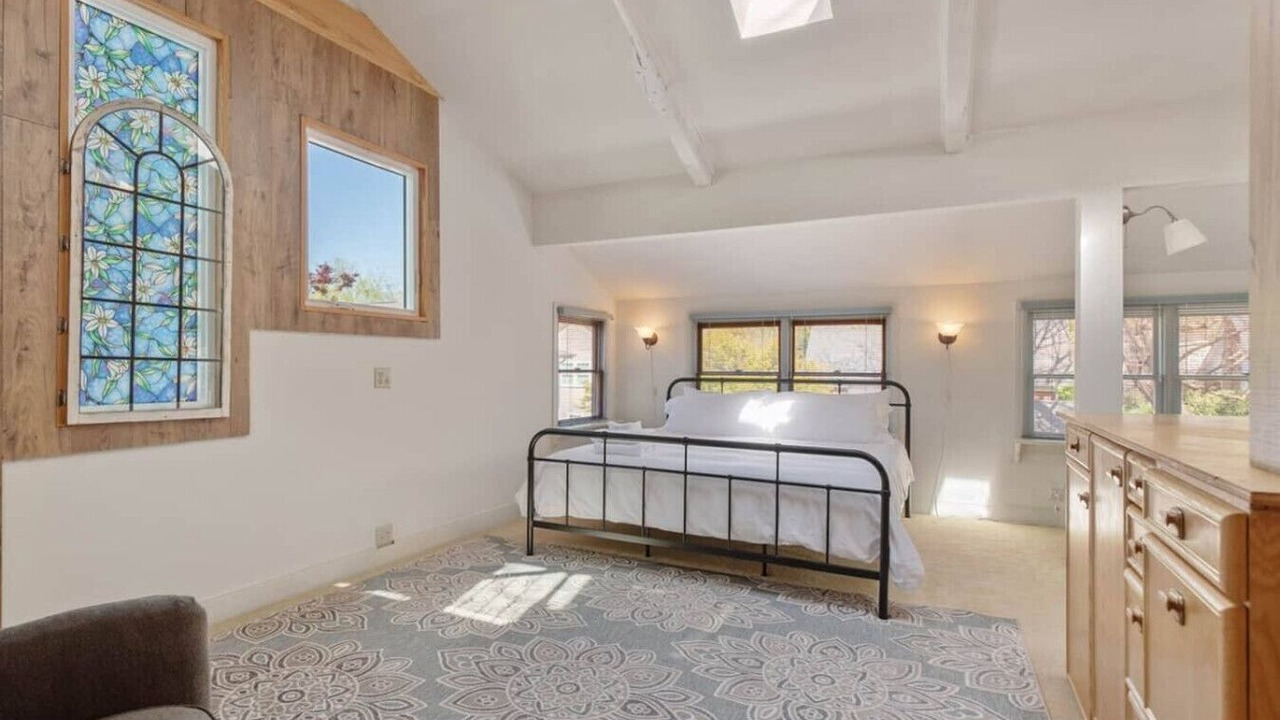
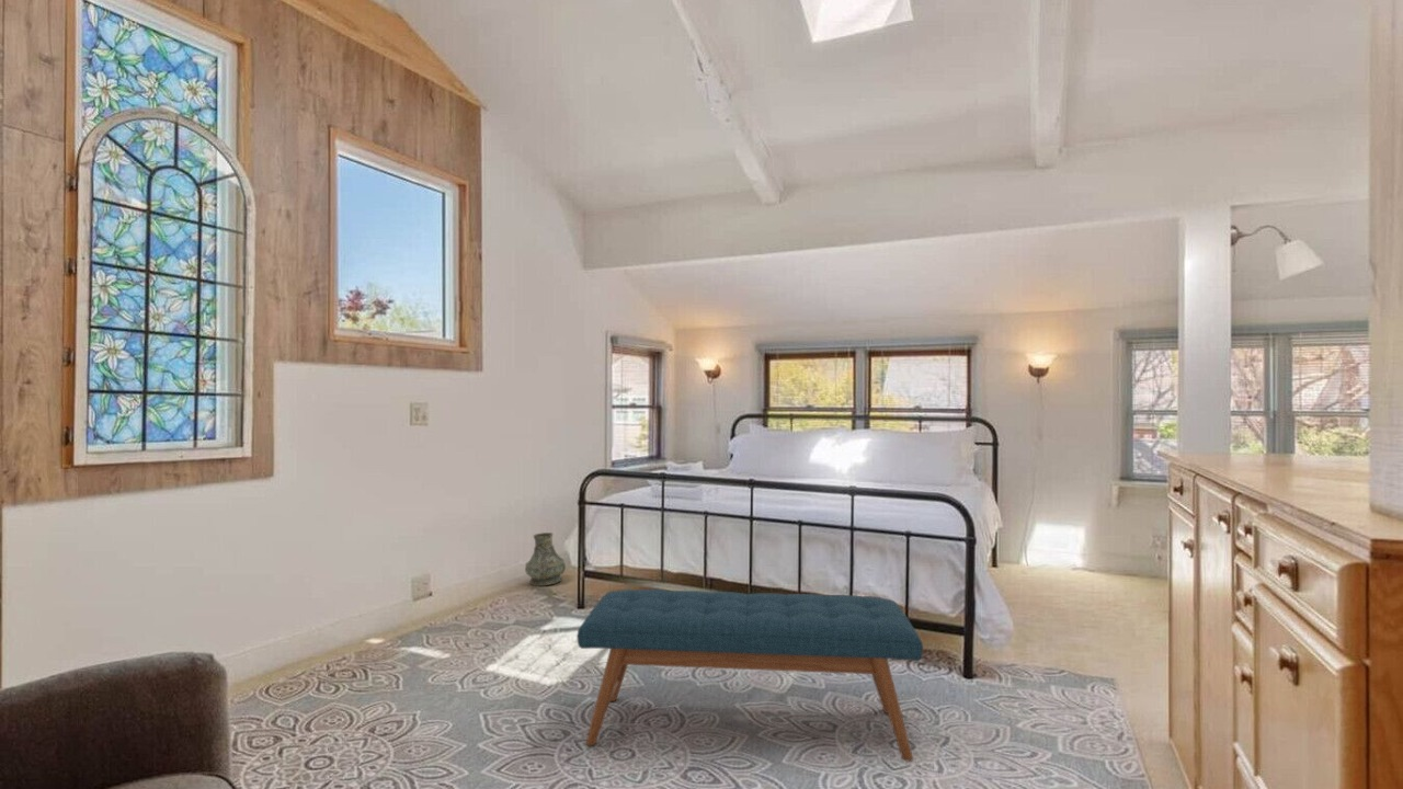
+ vase [524,531,567,587]
+ bench [577,588,924,763]
